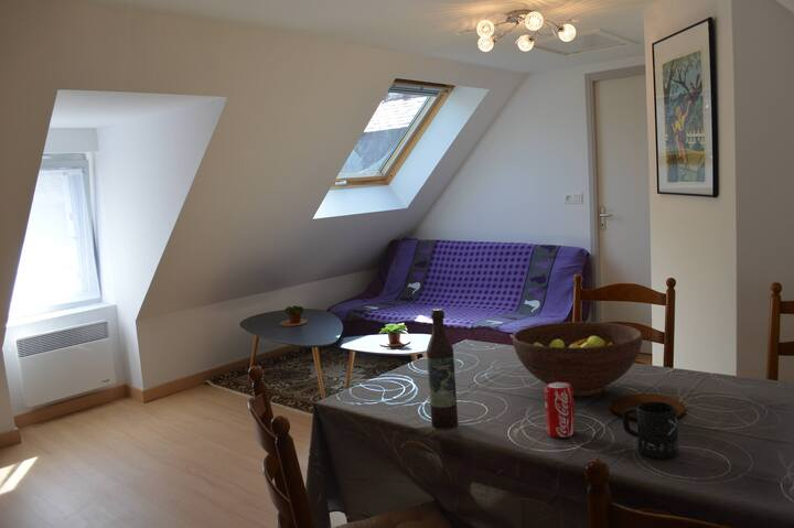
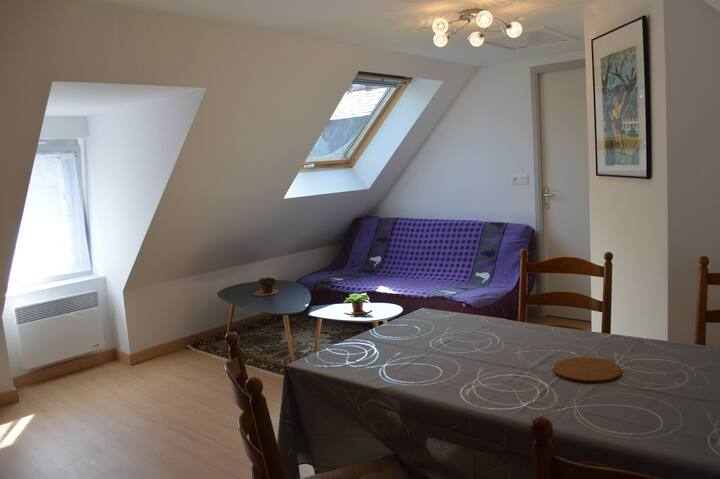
- beverage can [544,381,576,439]
- wine bottle [426,308,459,430]
- mug [622,401,679,459]
- fruit bowl [512,321,643,397]
